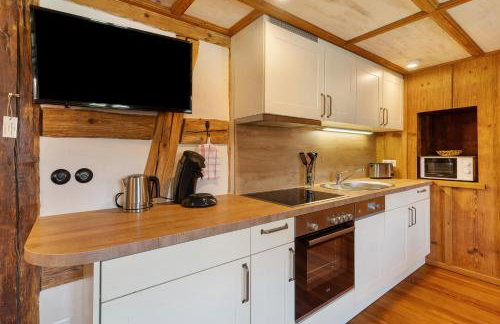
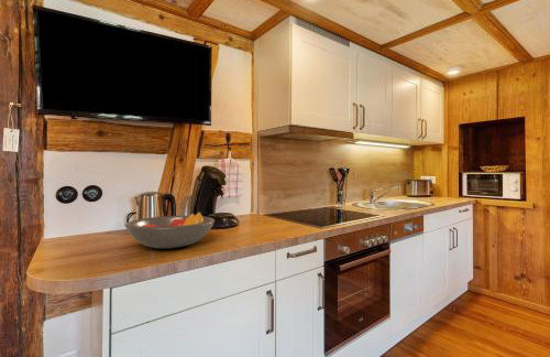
+ fruit bowl [124,212,216,250]
